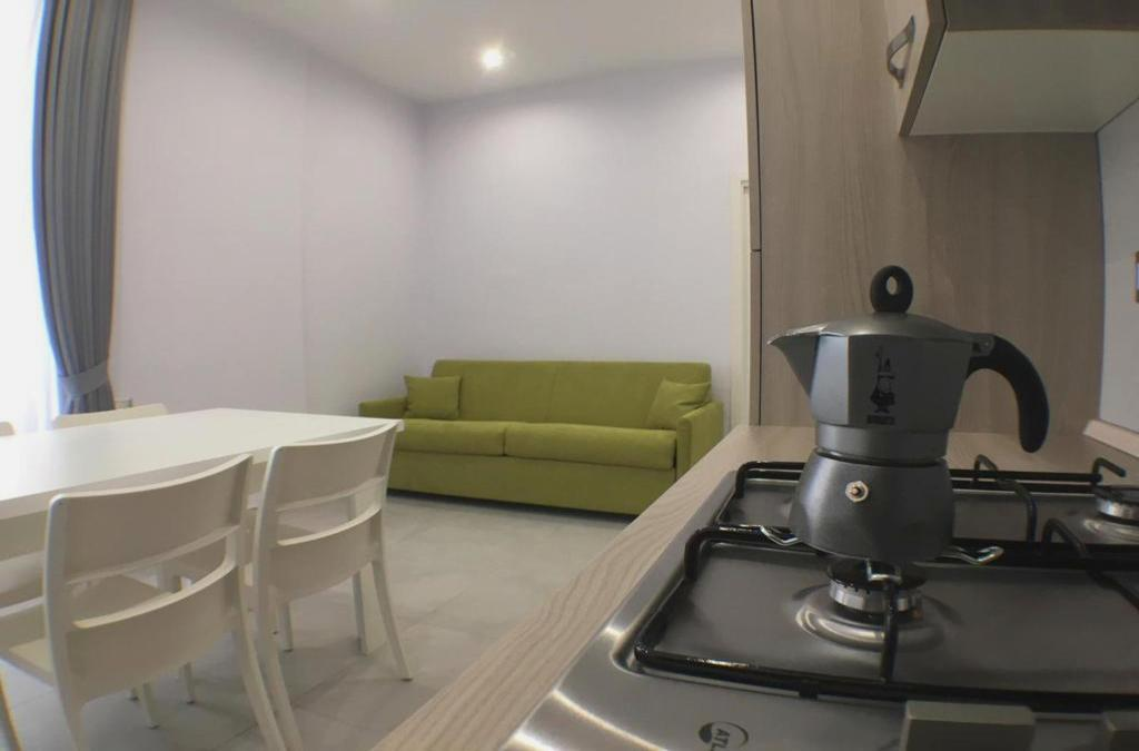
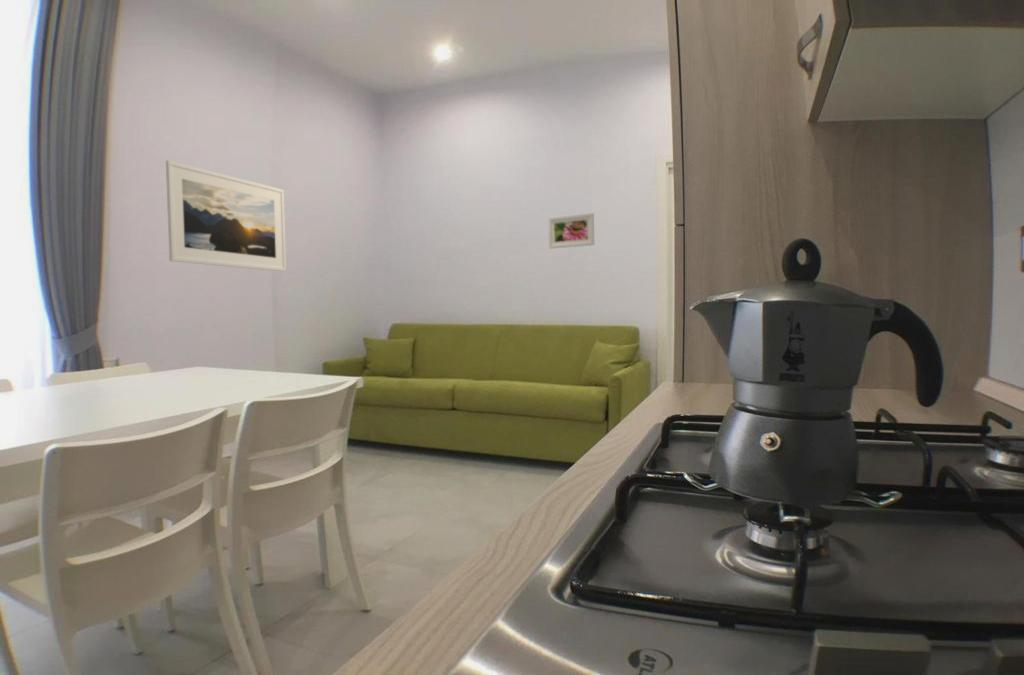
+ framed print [547,212,595,250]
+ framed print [165,159,287,272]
